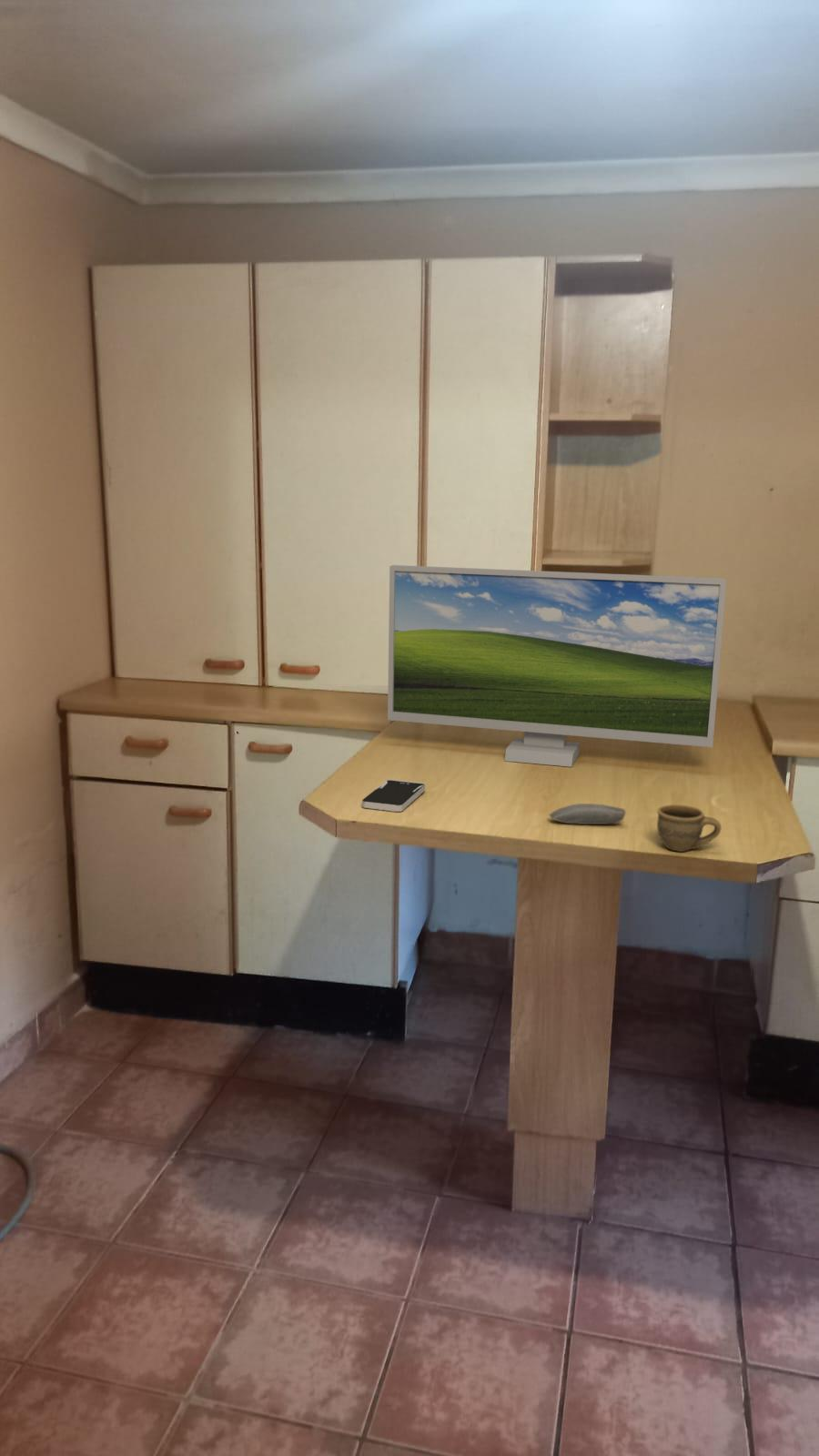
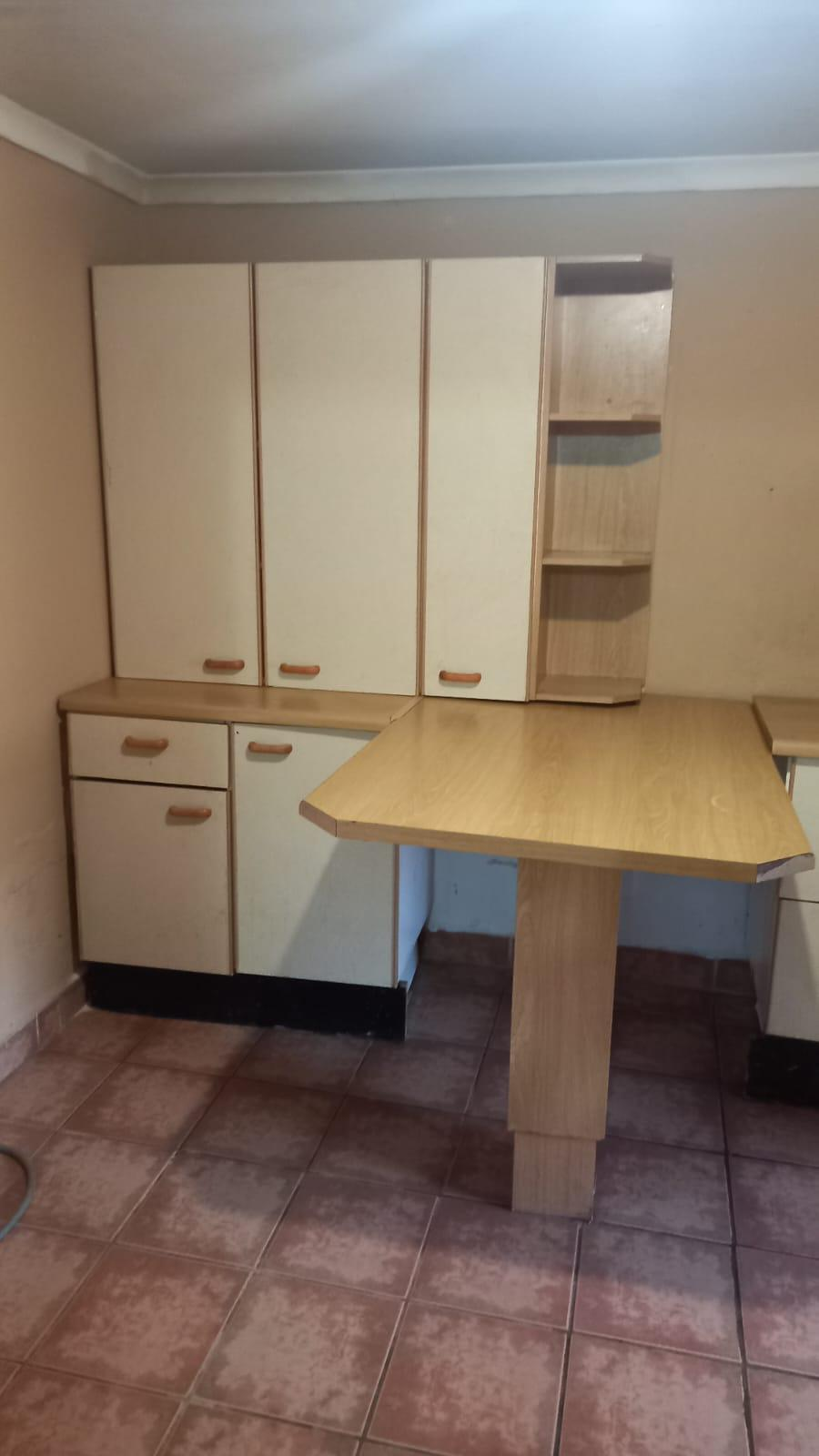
- monitor [387,564,727,768]
- smartphone [361,779,426,813]
- cup [656,804,722,853]
- computer mouse [548,803,626,825]
